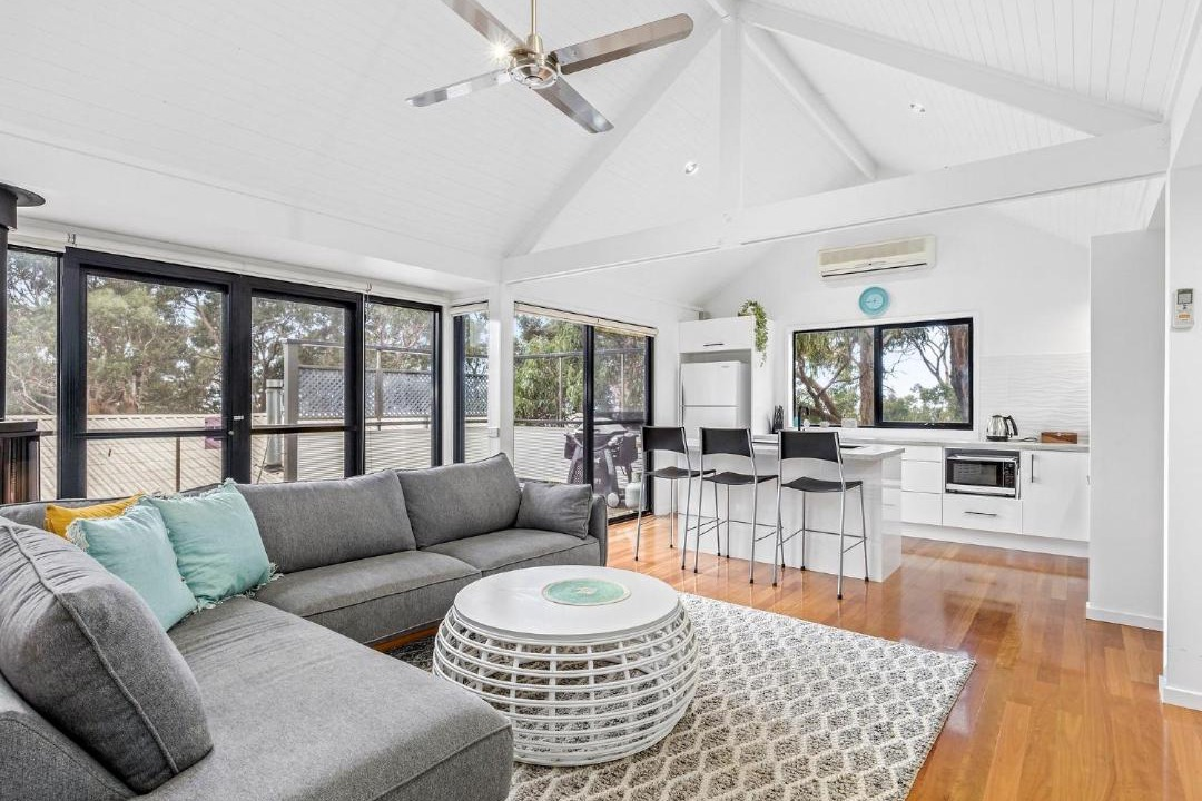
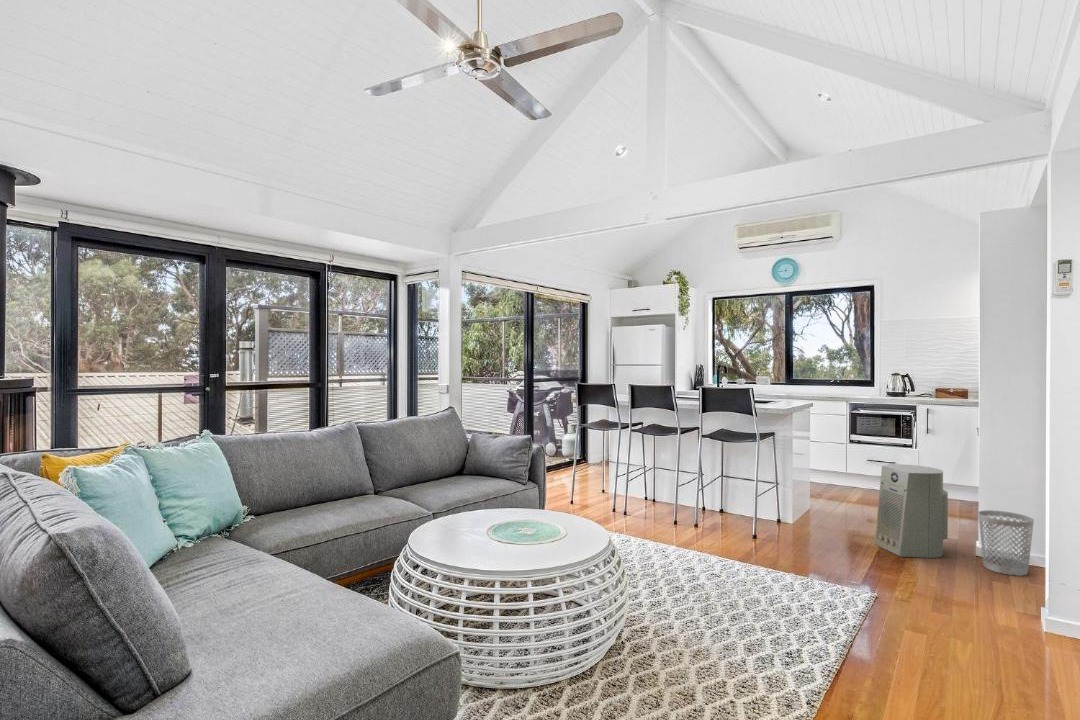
+ wastebasket [977,509,1035,577]
+ fan [874,463,949,559]
